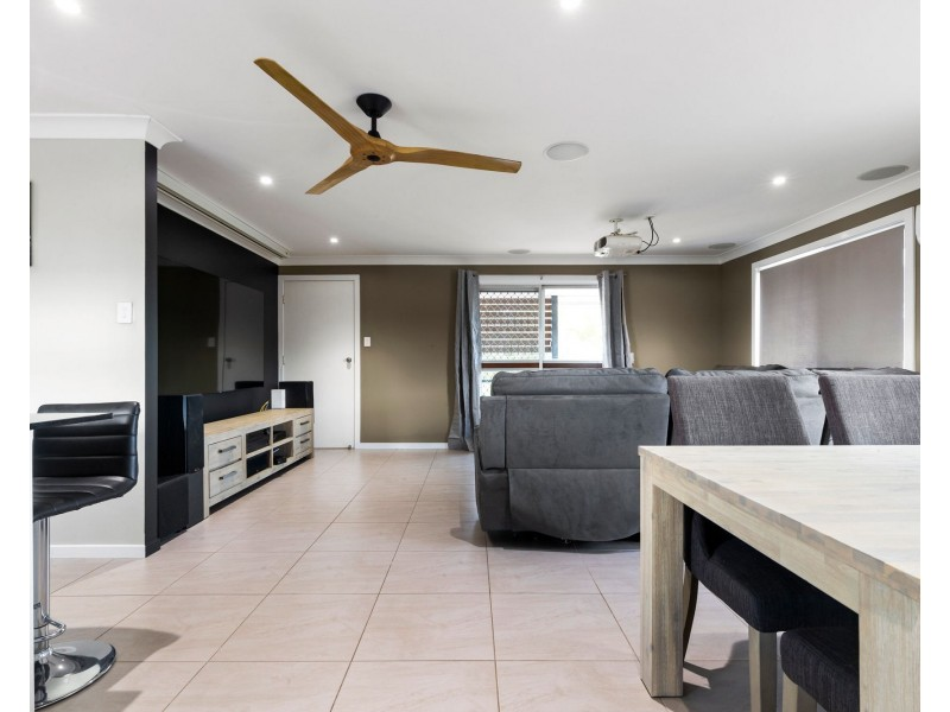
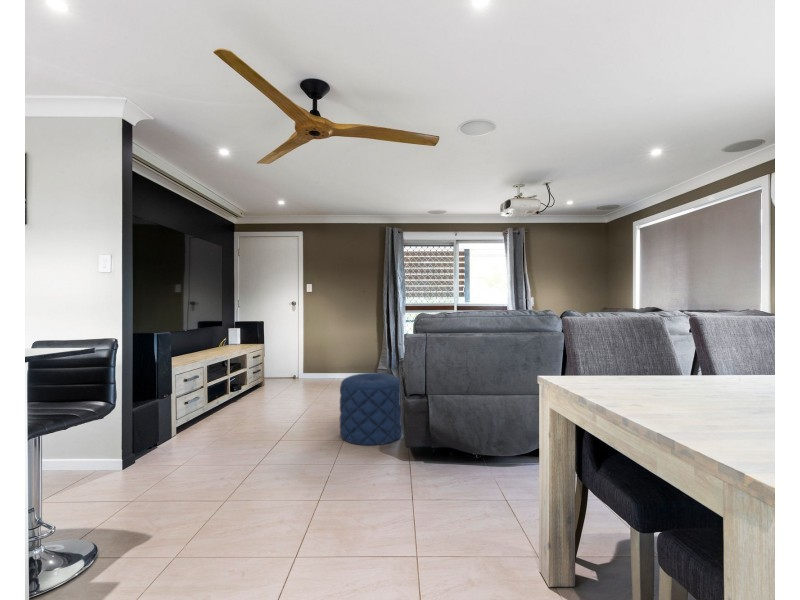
+ pouf [339,372,403,446]
